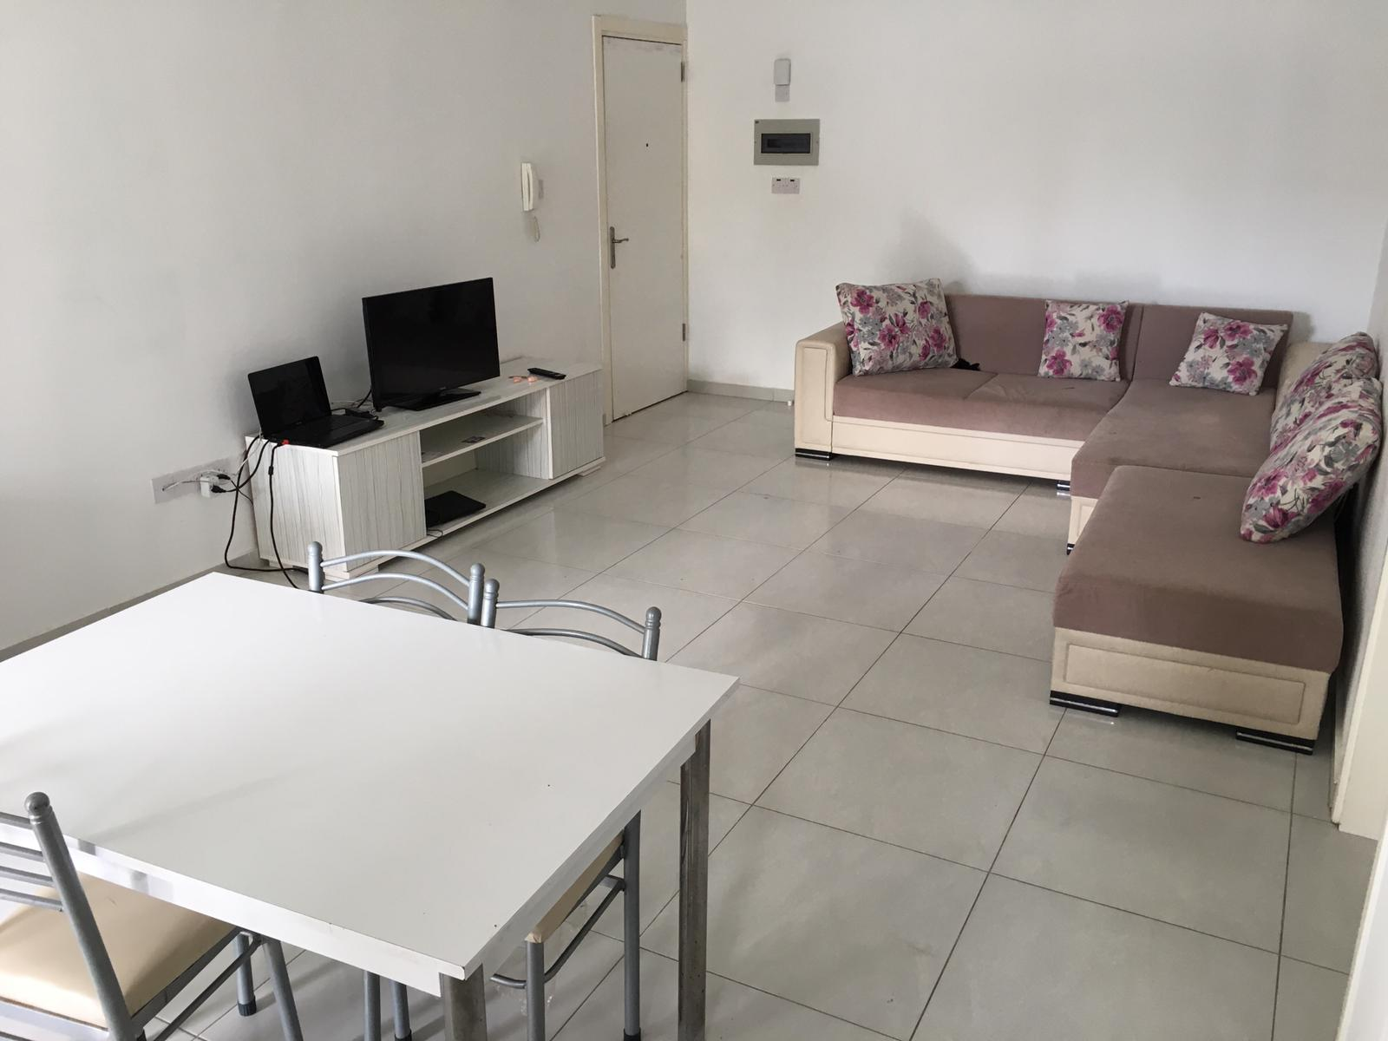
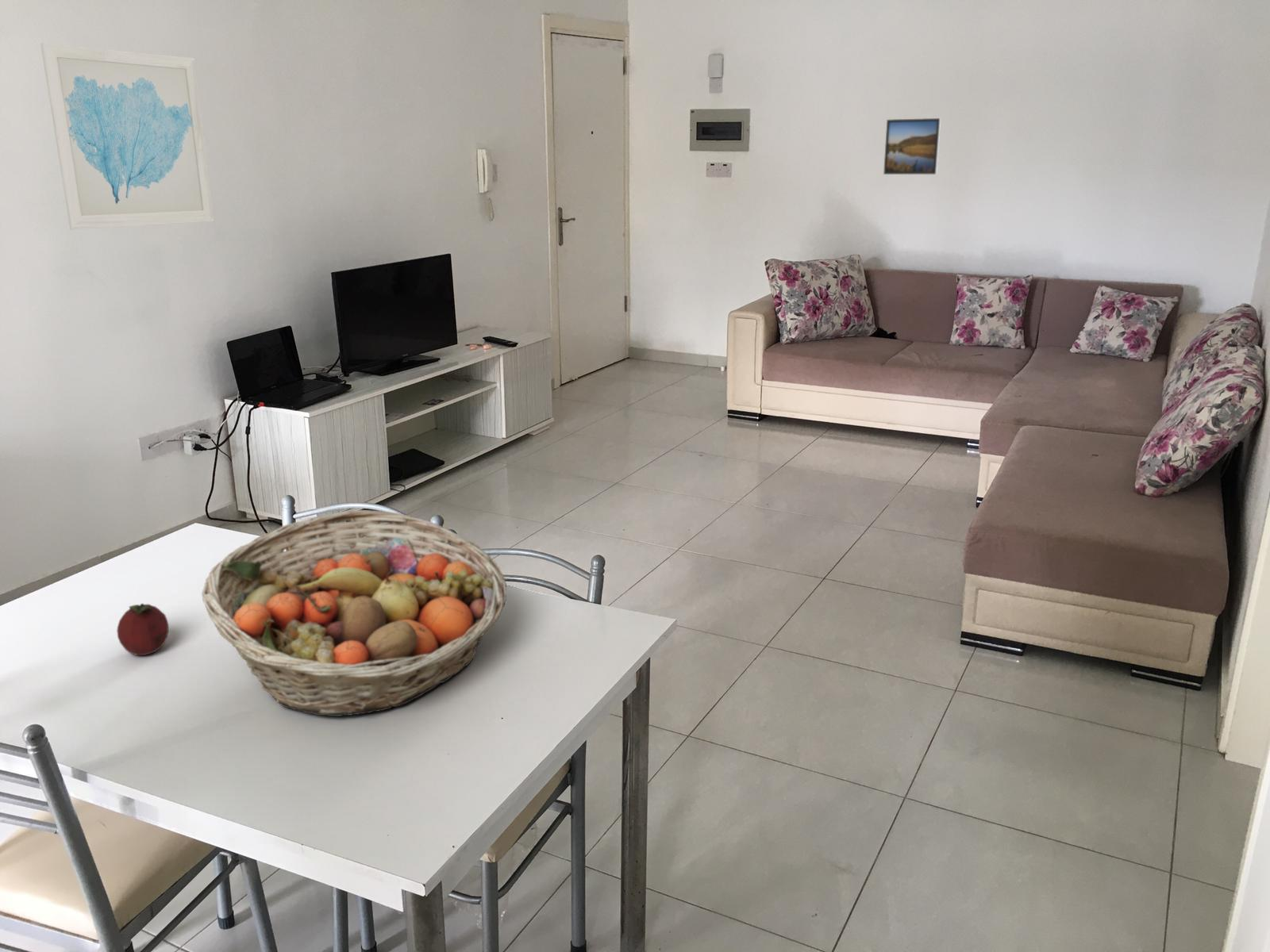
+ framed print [883,117,941,175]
+ fruit basket [201,509,507,717]
+ wall art [40,42,215,230]
+ fruit [116,603,169,656]
